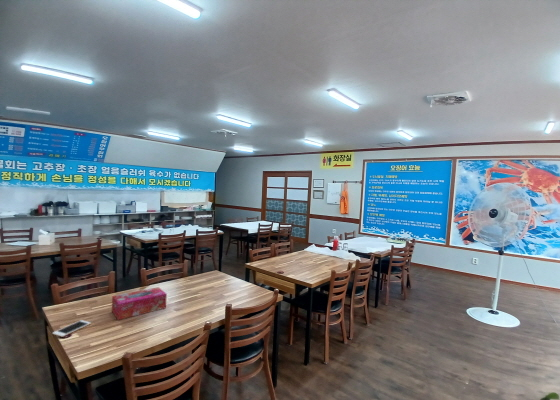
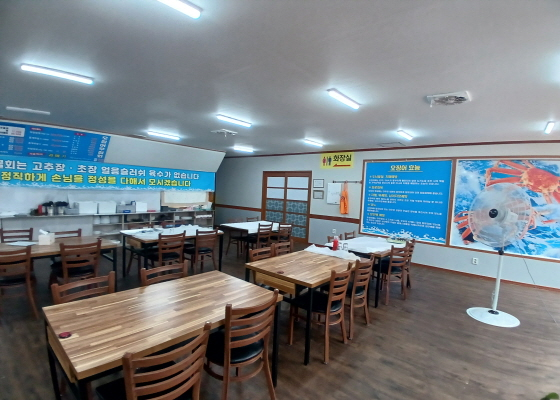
- tissue box [111,286,168,321]
- cell phone [51,319,92,338]
